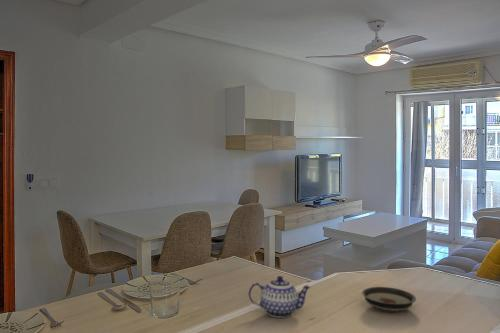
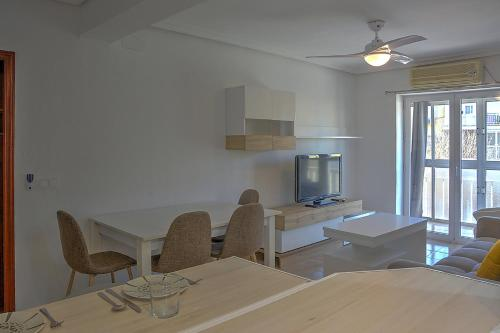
- saucer [361,286,417,312]
- teapot [248,275,312,319]
